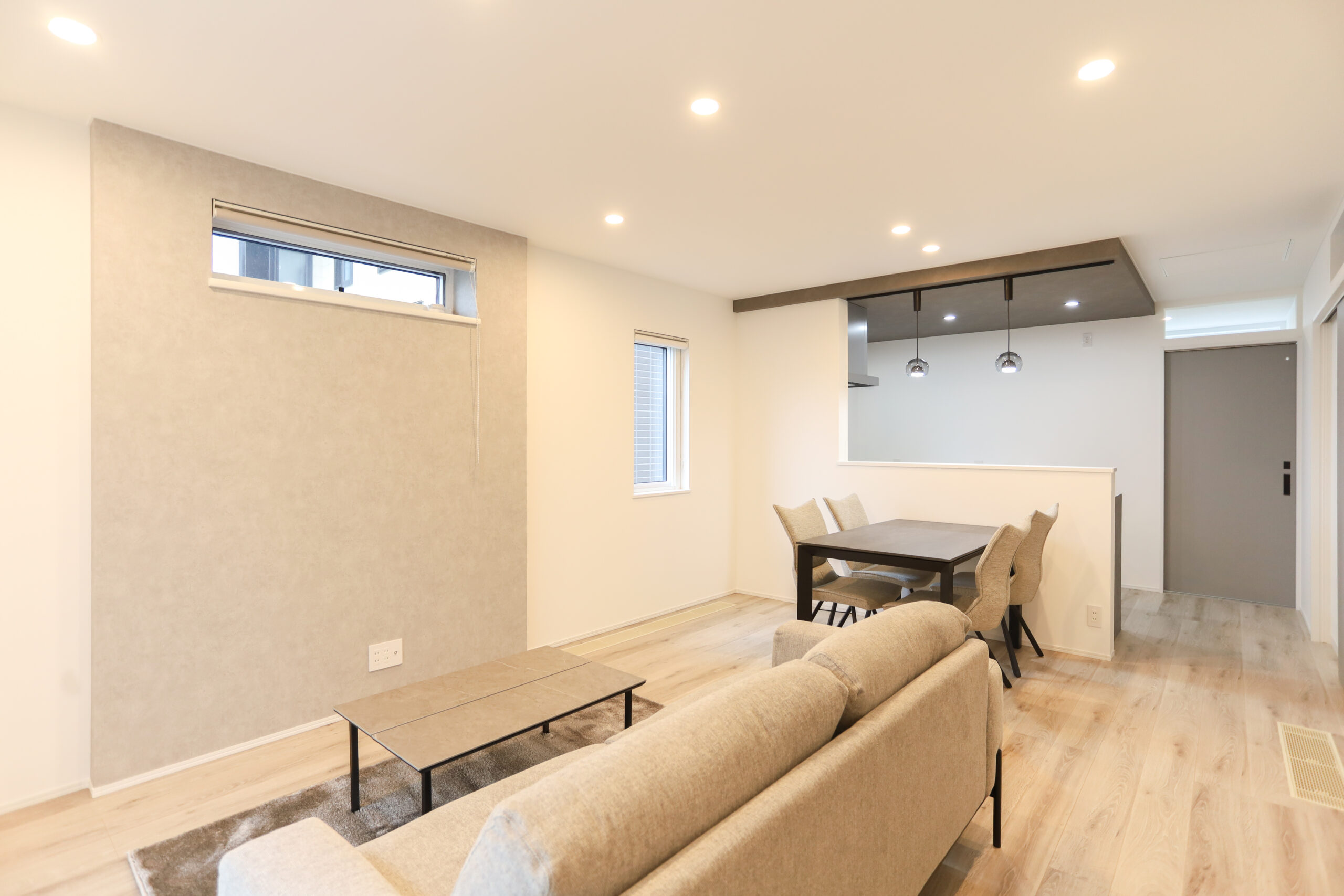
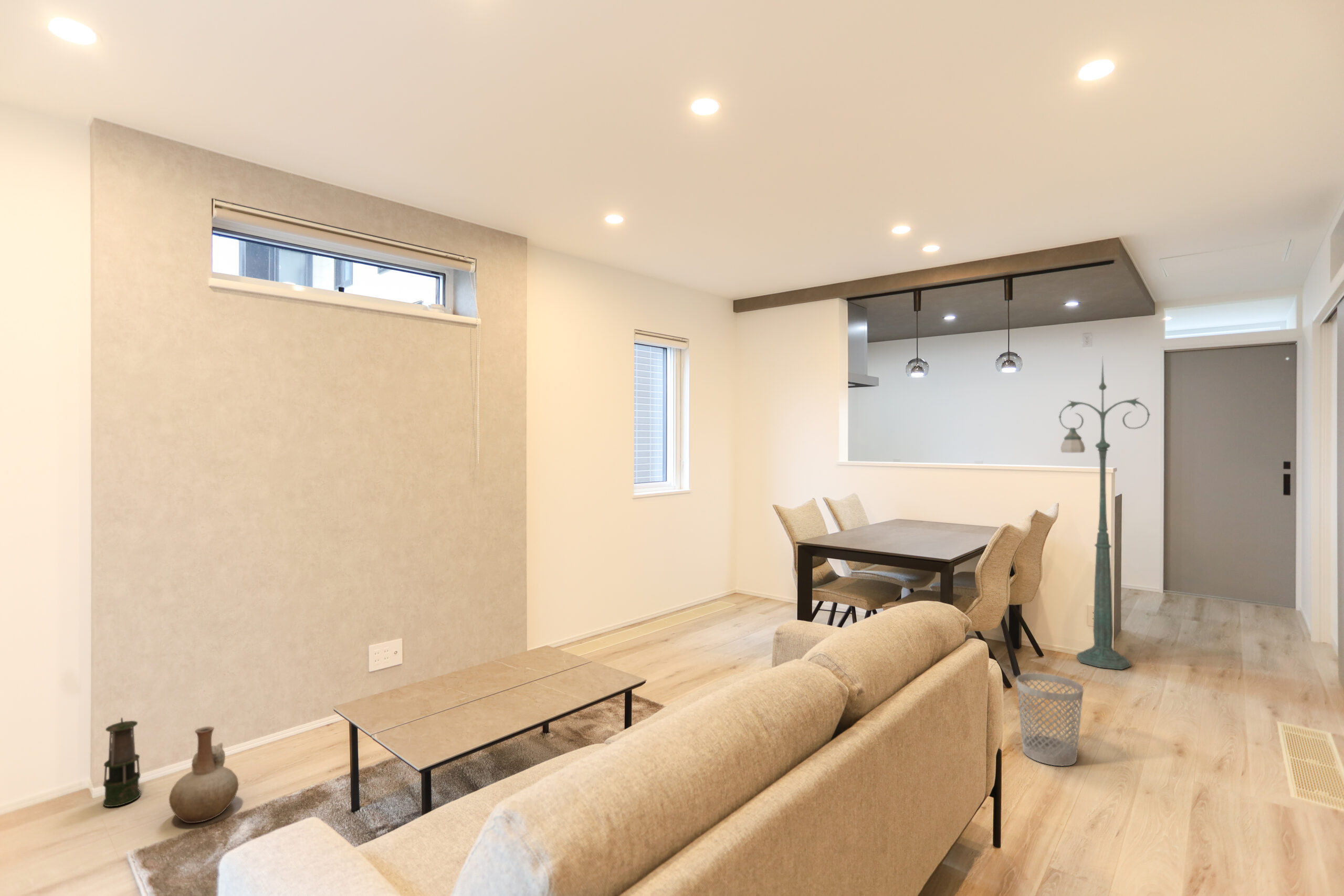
+ wastebasket [1016,672,1084,767]
+ lantern [102,717,141,807]
+ floor lamp [1058,356,1151,670]
+ vase [169,726,239,824]
